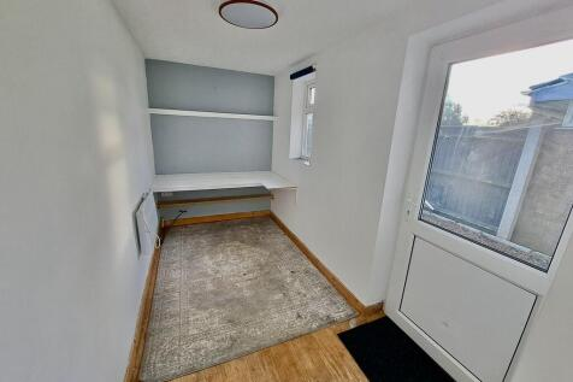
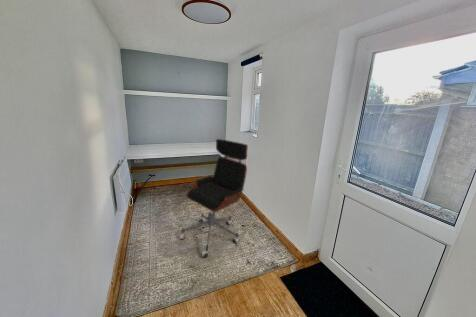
+ office chair [179,138,249,258]
